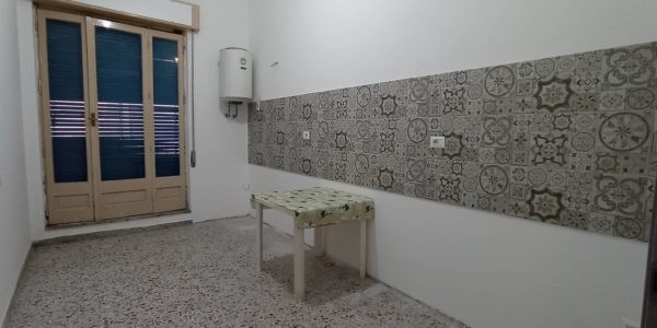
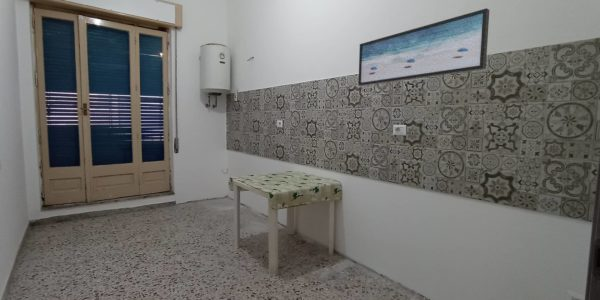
+ wall art [357,7,490,87]
